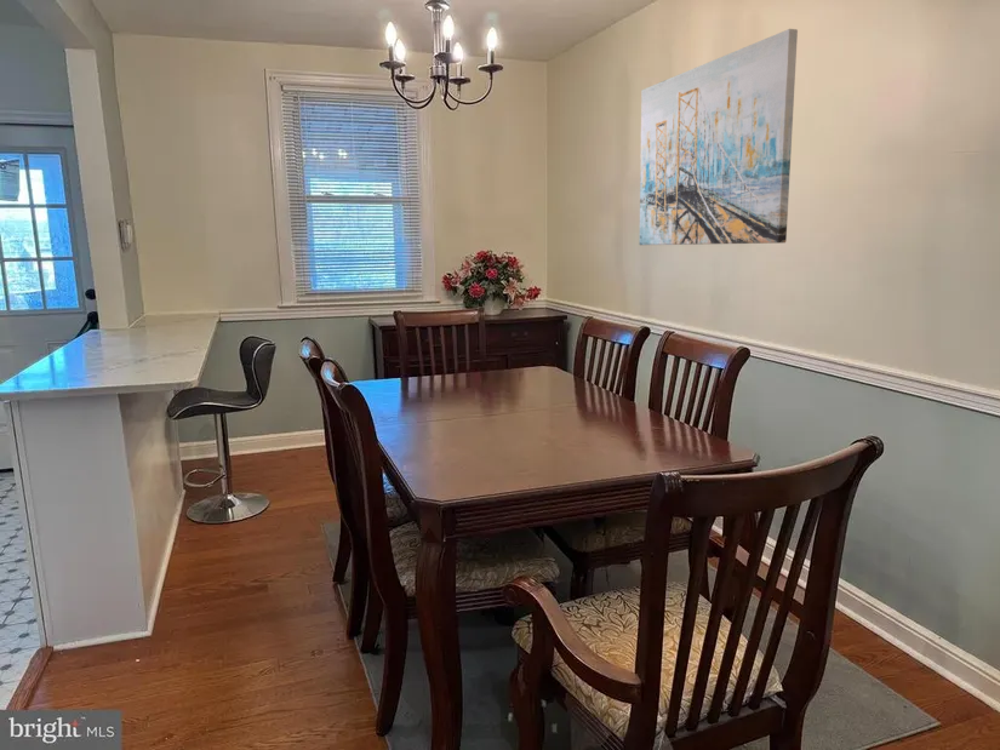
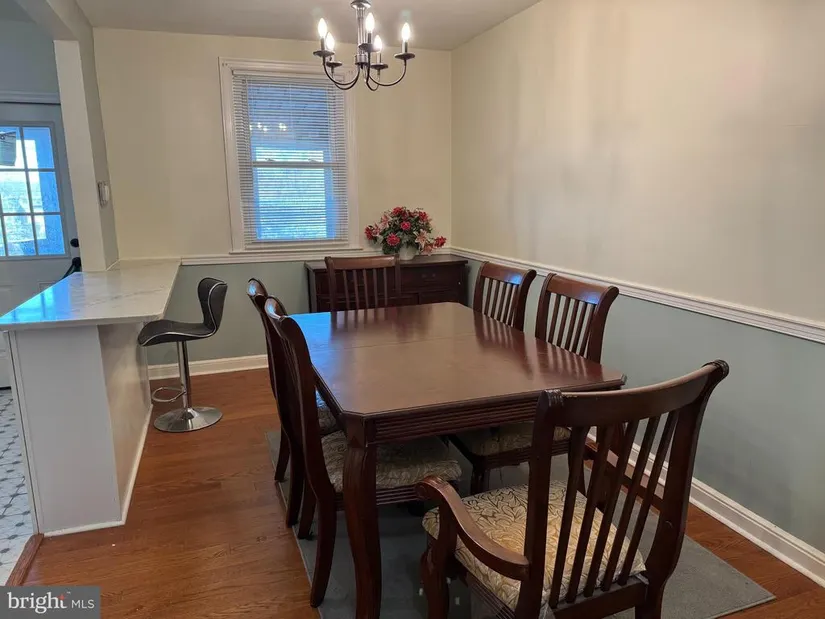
- wall art [639,28,799,246]
